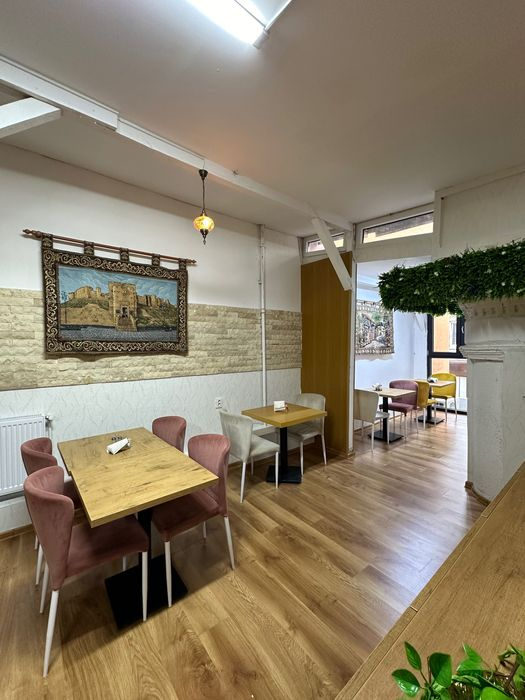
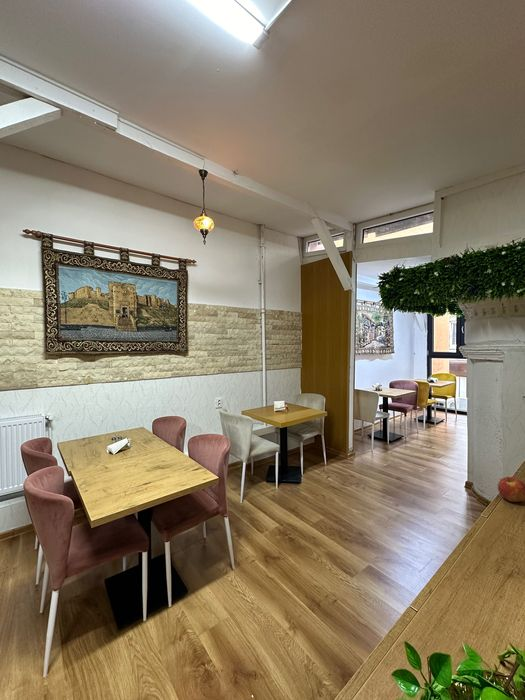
+ apple [497,476,525,503]
